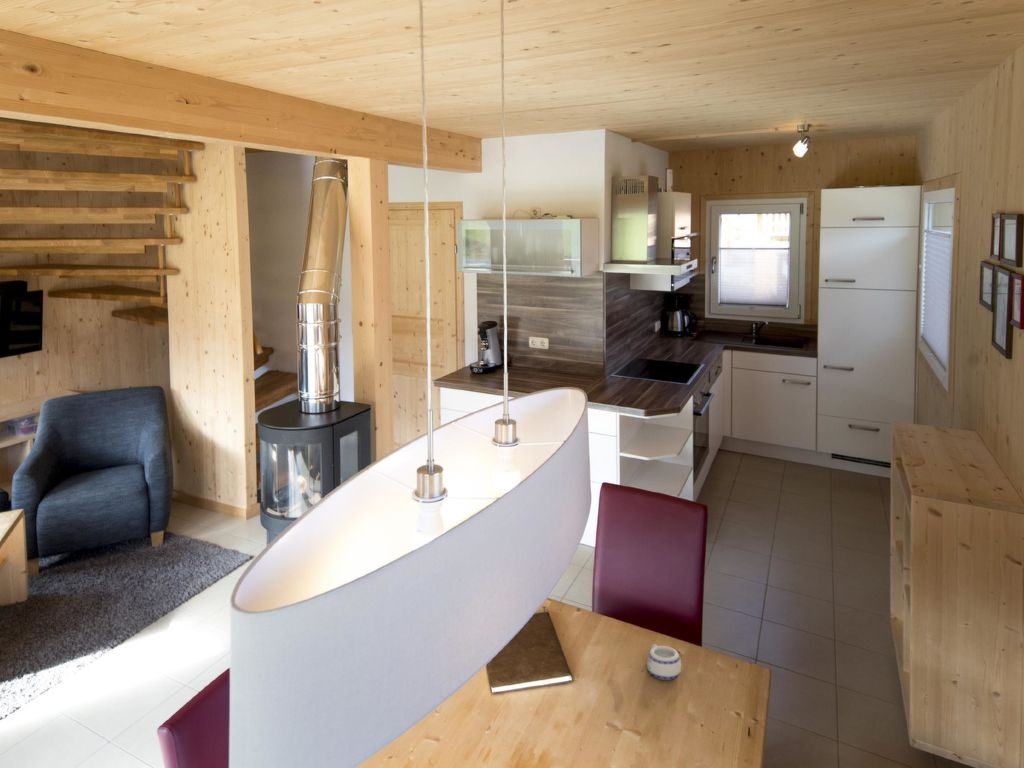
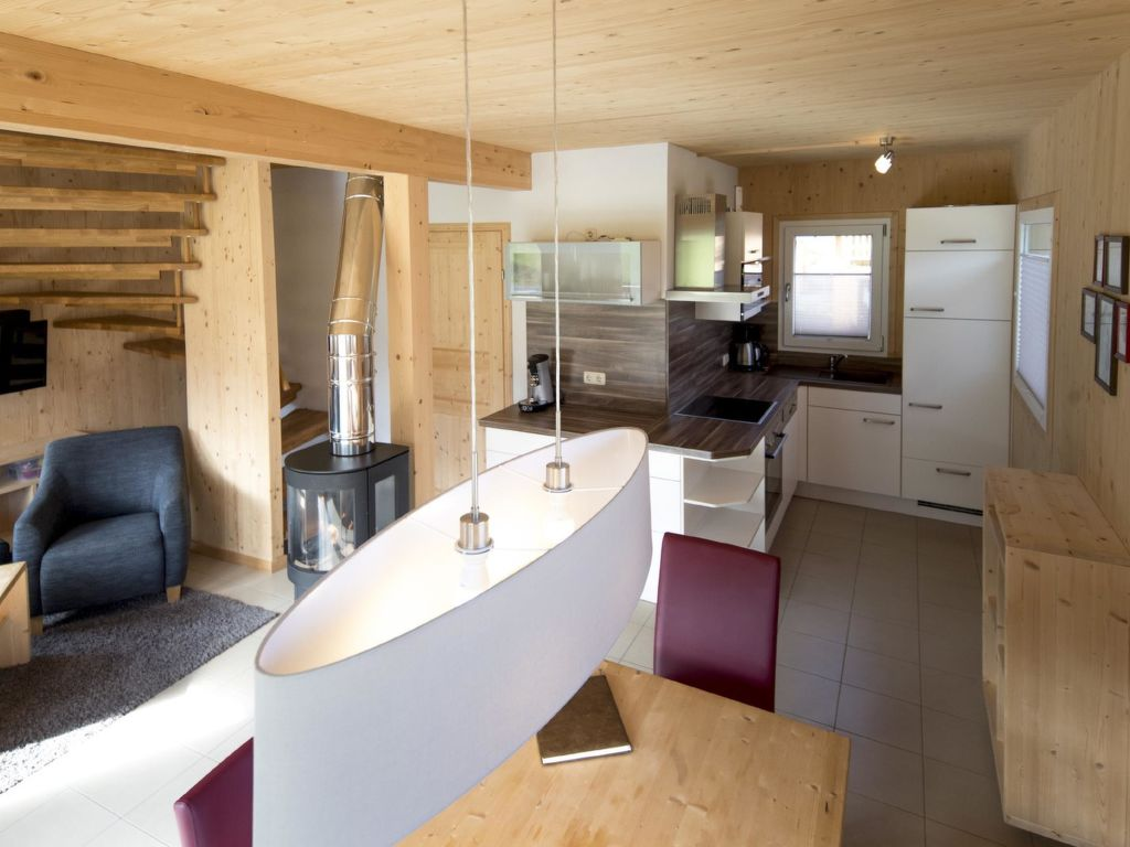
- mug [646,643,682,681]
